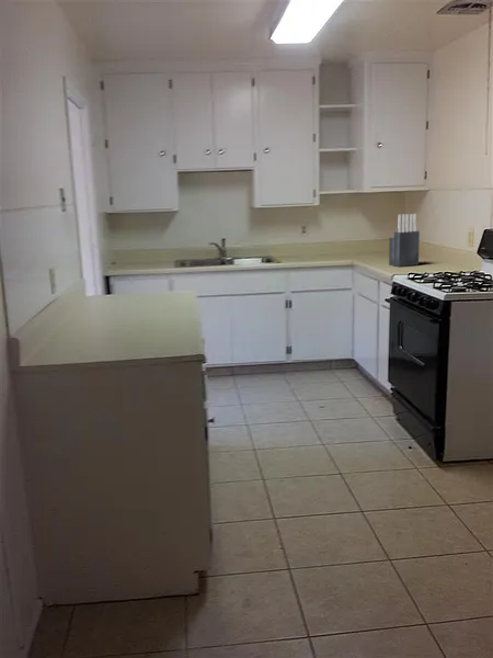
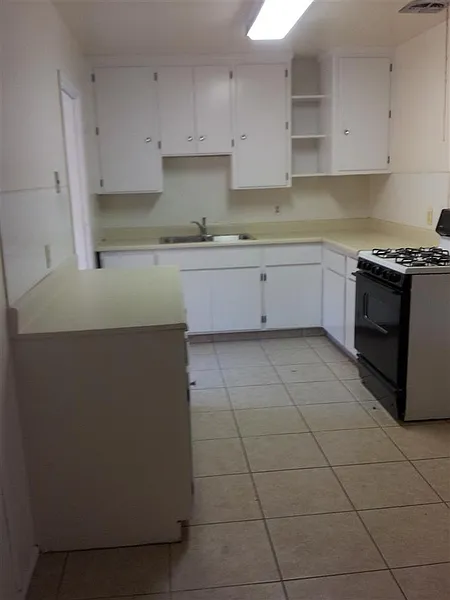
- knife block [388,213,421,268]
